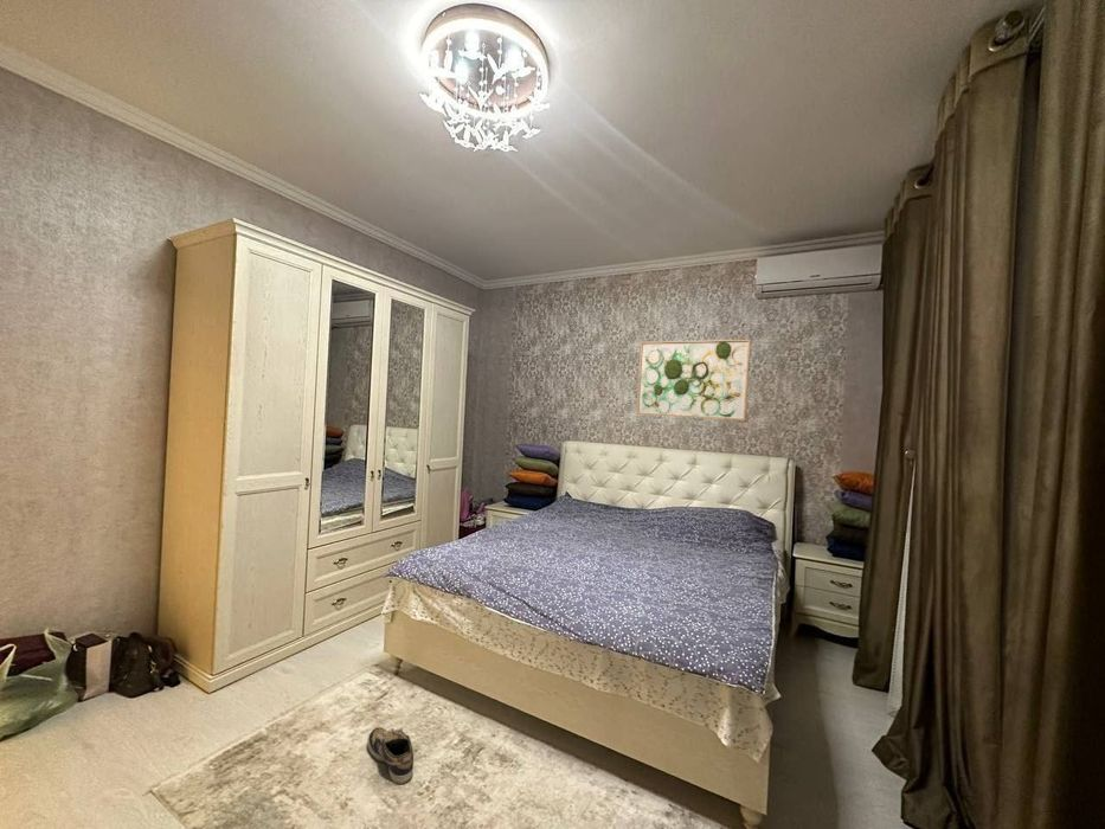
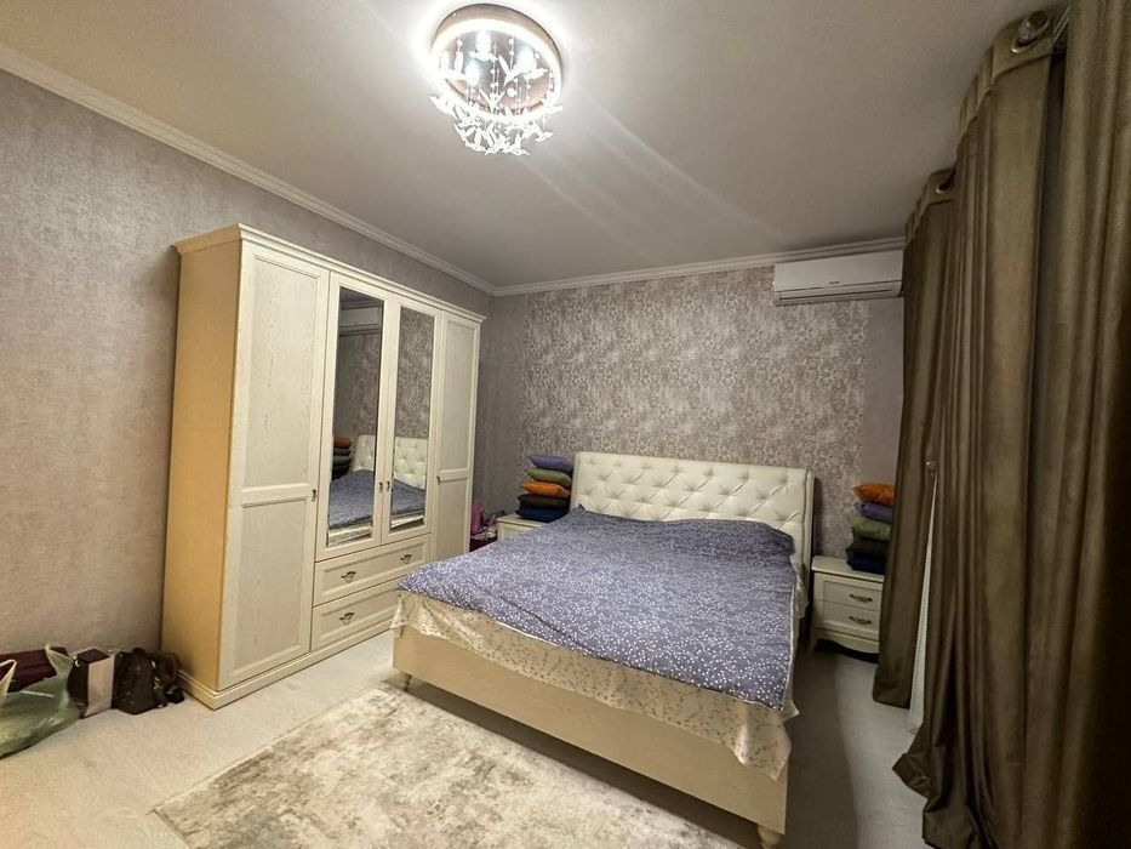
- shoe [366,726,415,785]
- wall art [636,339,752,422]
